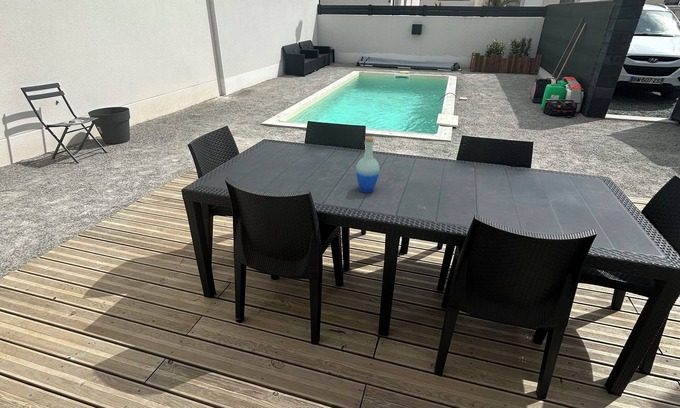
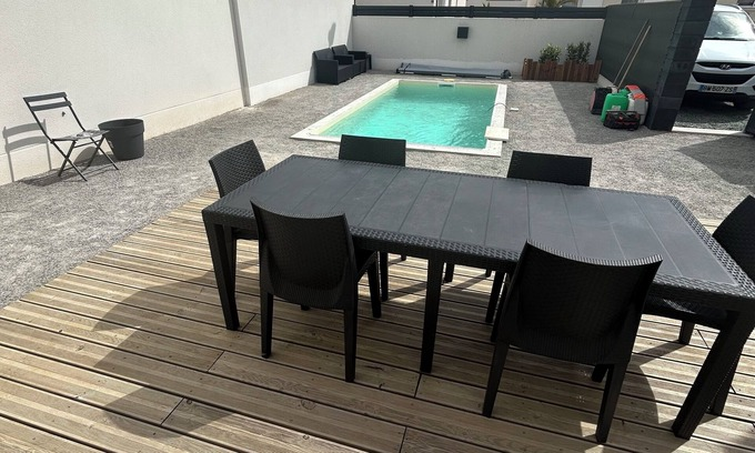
- bottle [355,136,381,194]
